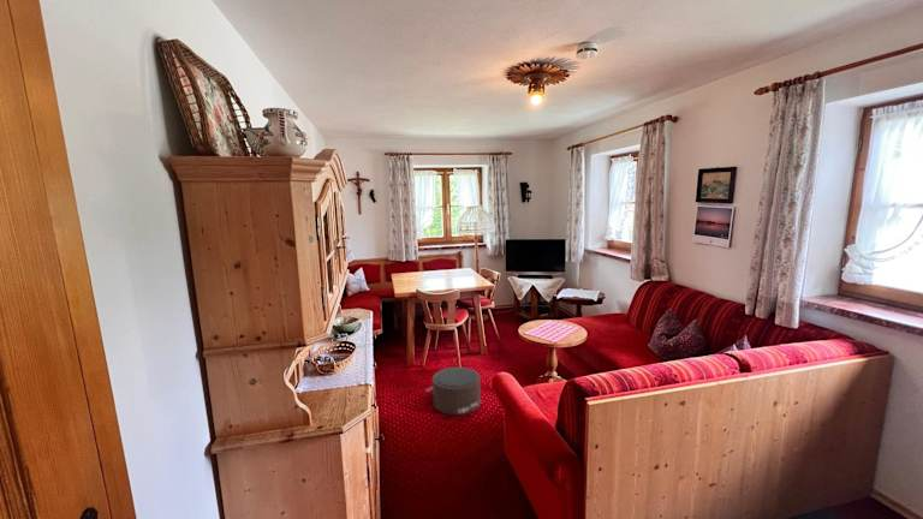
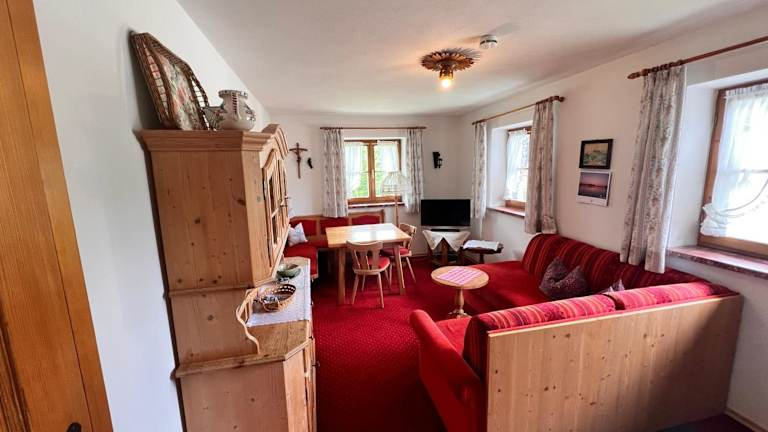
- pouf [424,366,483,416]
